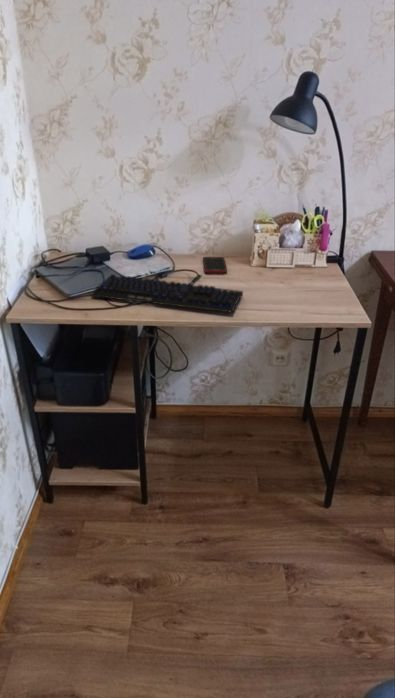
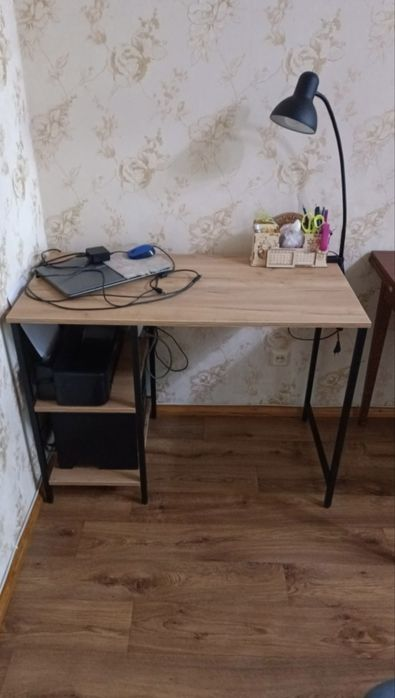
- keyboard [90,273,244,314]
- cell phone [202,256,228,274]
